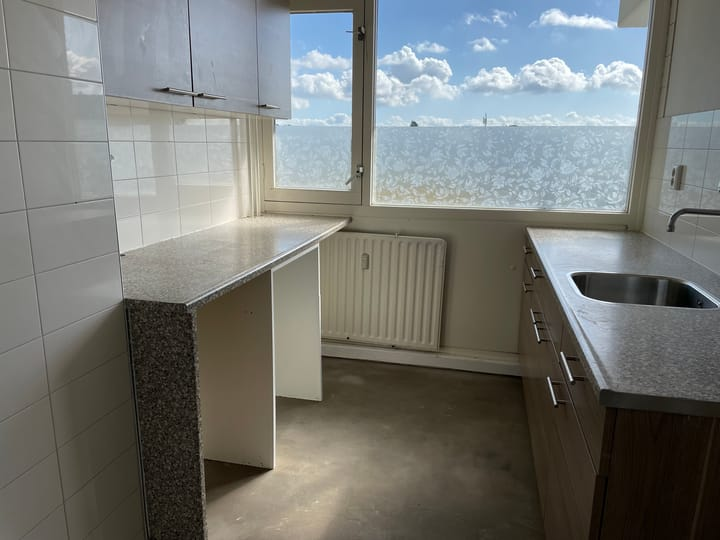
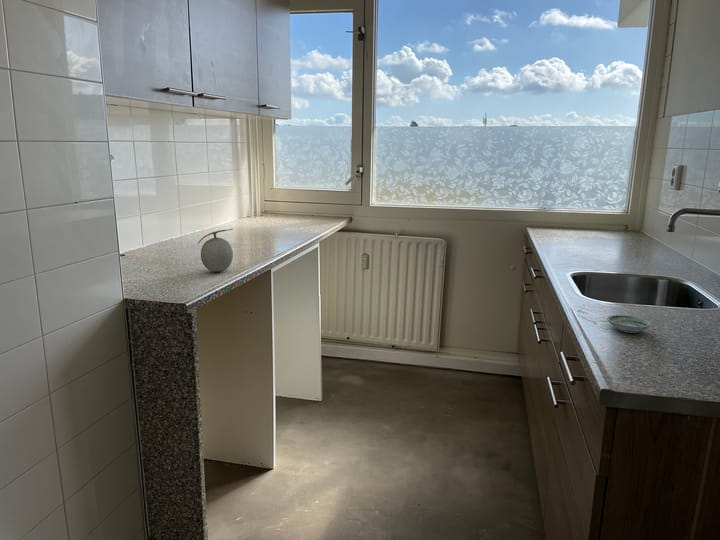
+ saucer [606,314,652,334]
+ fruit [197,228,234,273]
